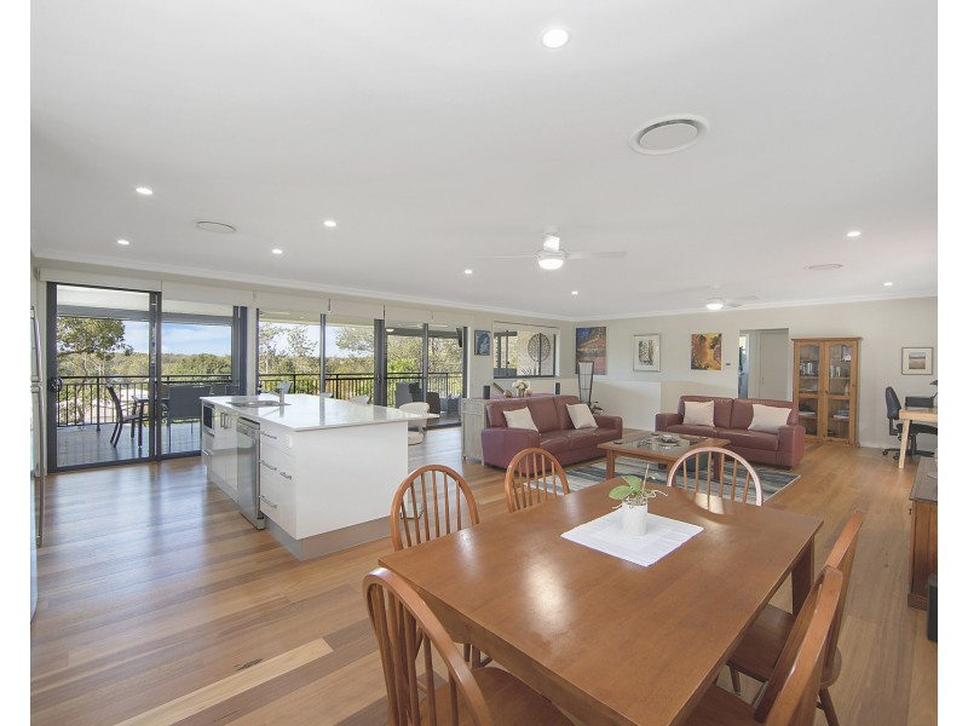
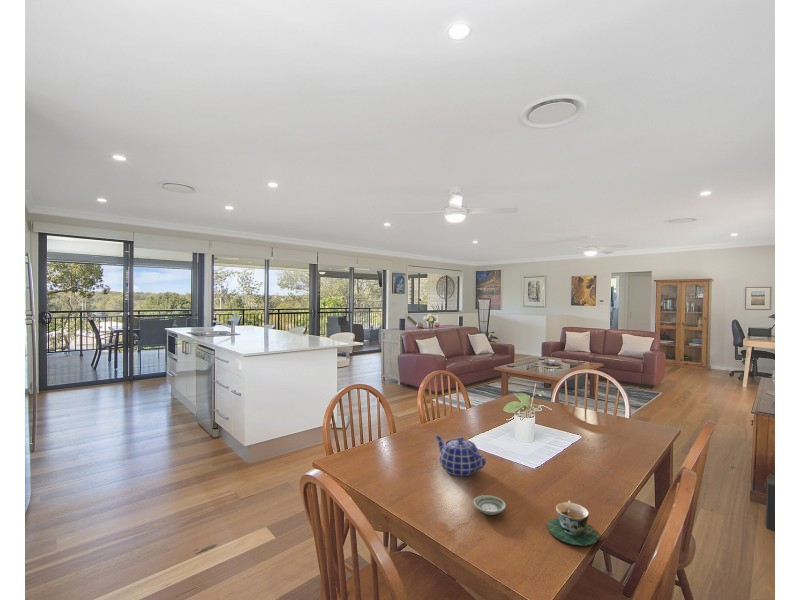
+ teacup [547,500,600,546]
+ saucer [473,494,507,516]
+ teapot [434,434,487,477]
